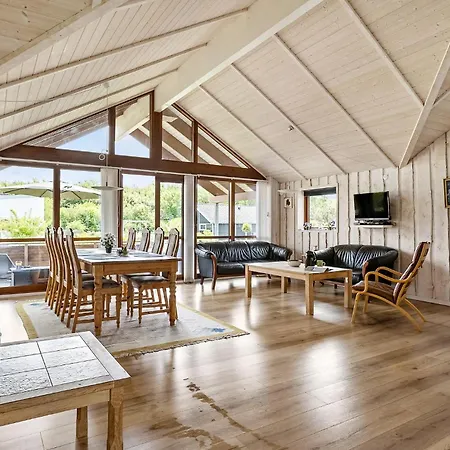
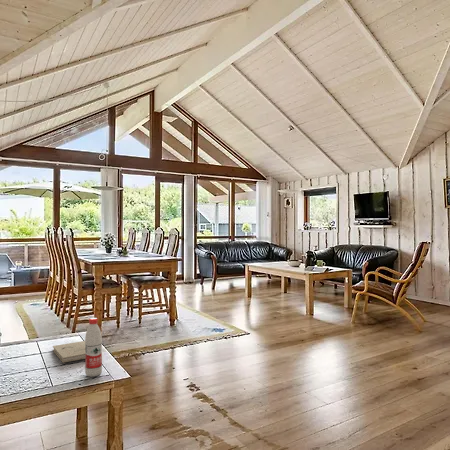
+ water bottle [84,317,103,378]
+ book [52,340,85,364]
